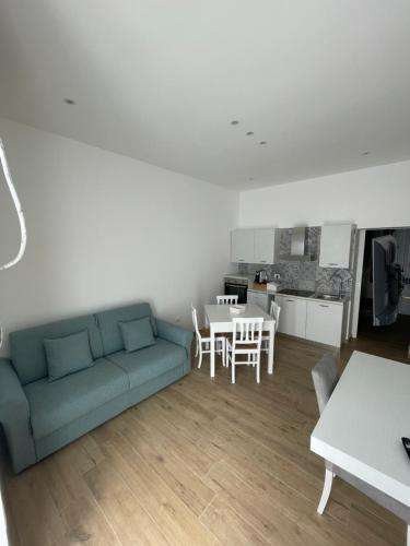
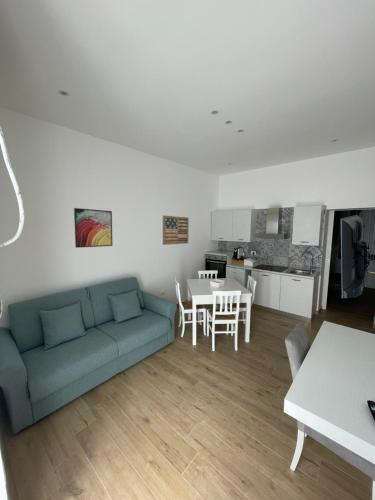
+ wall art [162,214,190,246]
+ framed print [73,207,114,249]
